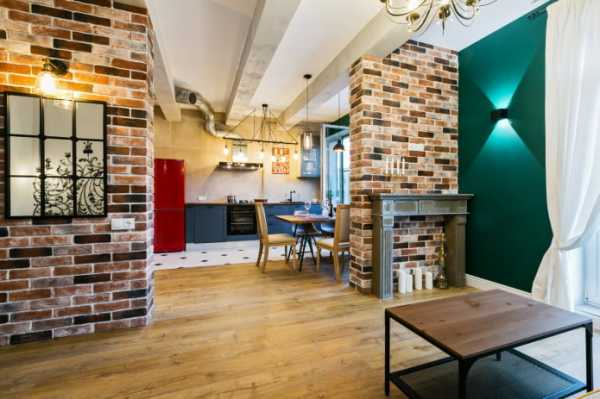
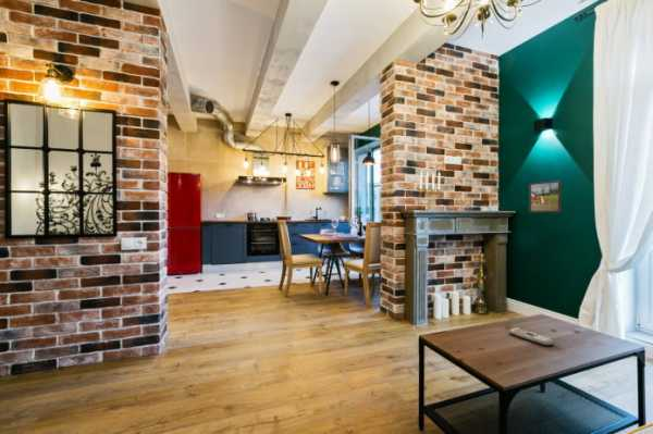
+ remote control [507,326,555,347]
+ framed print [528,179,563,213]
